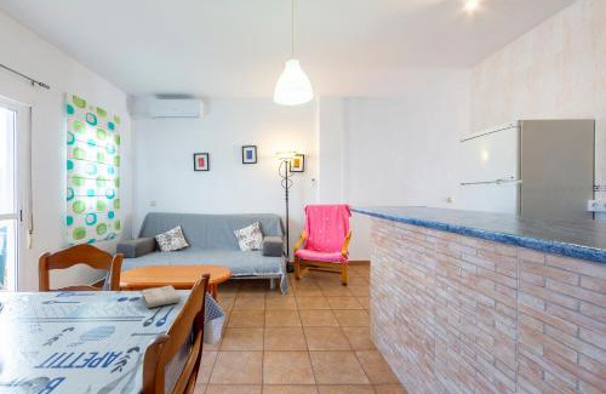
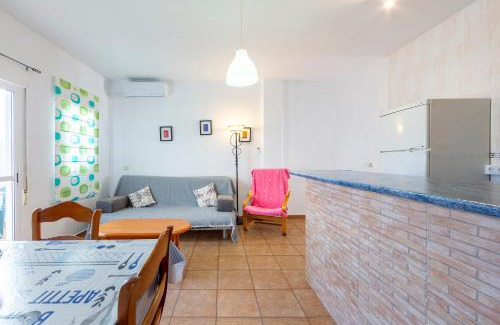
- washcloth [141,285,182,309]
